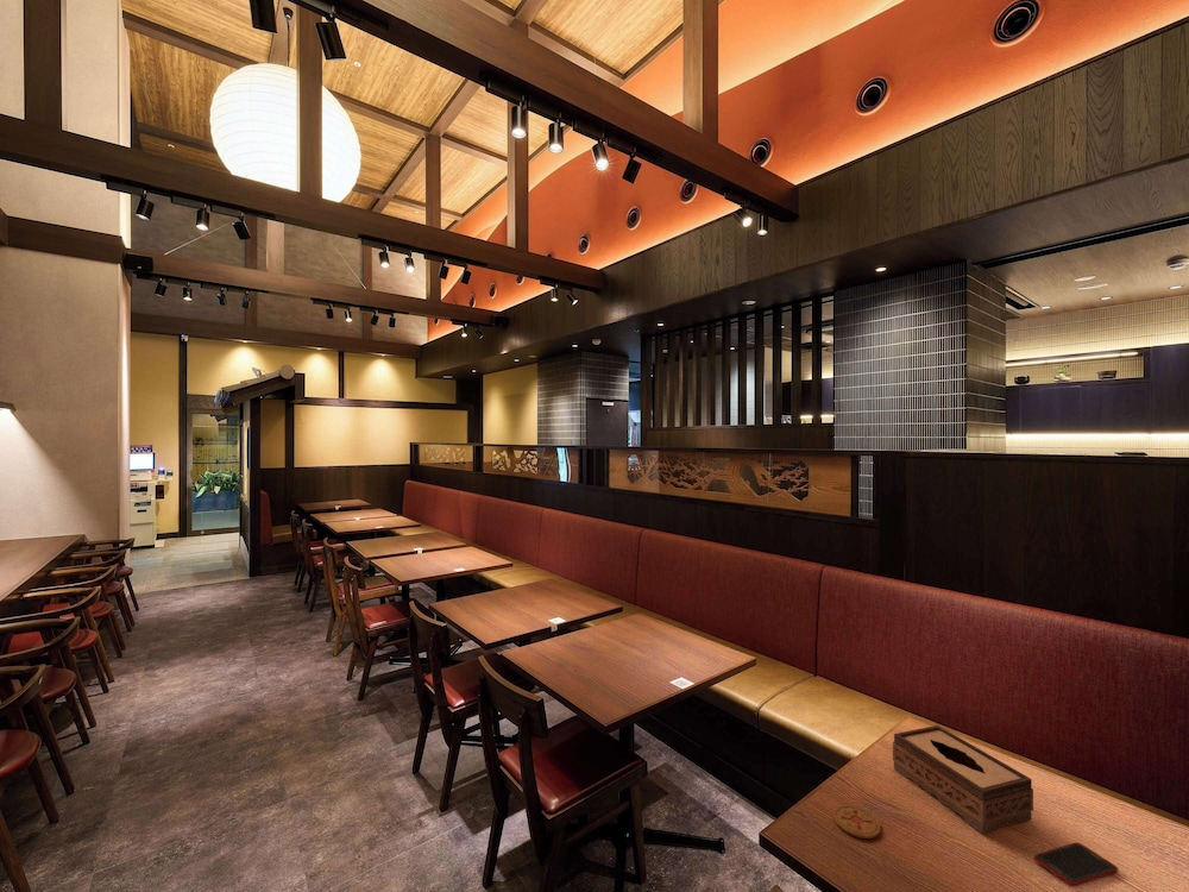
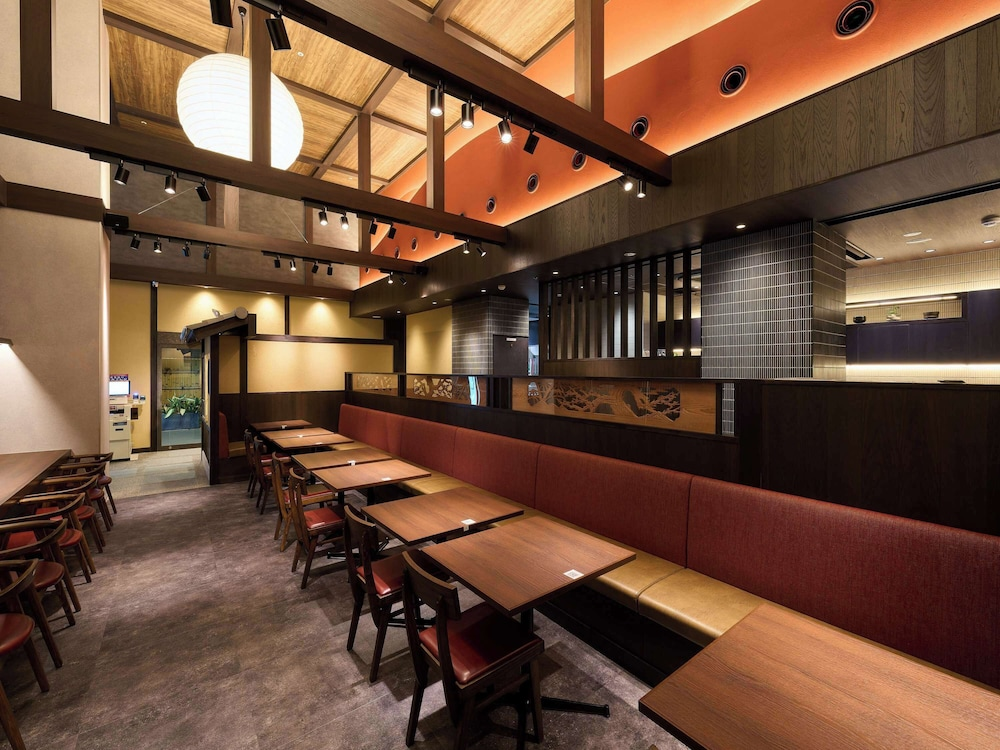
- coaster [832,805,881,840]
- cell phone [1033,841,1119,888]
- tissue box [892,724,1034,835]
